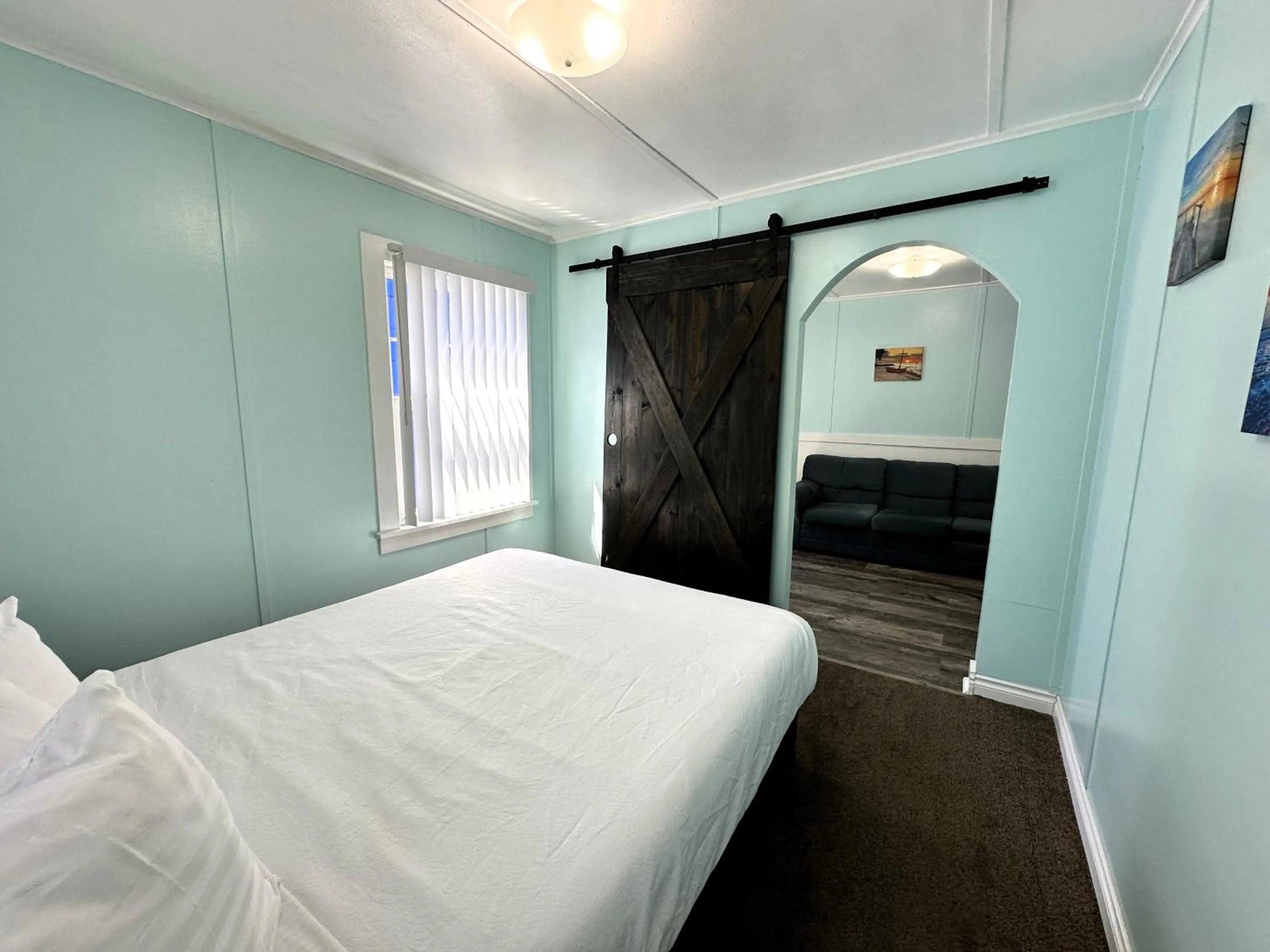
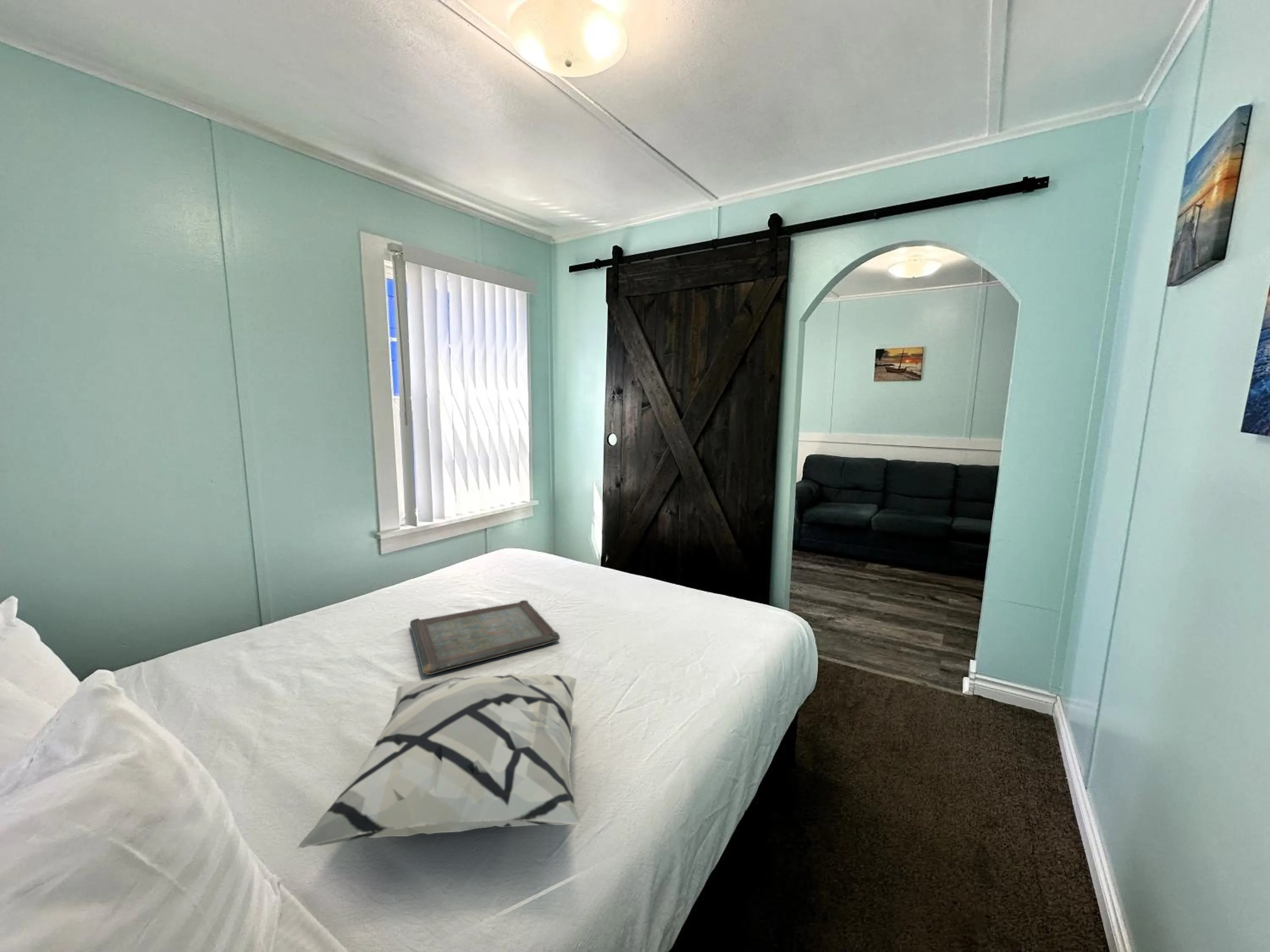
+ decorative pillow [295,672,581,850]
+ serving tray [409,600,560,675]
